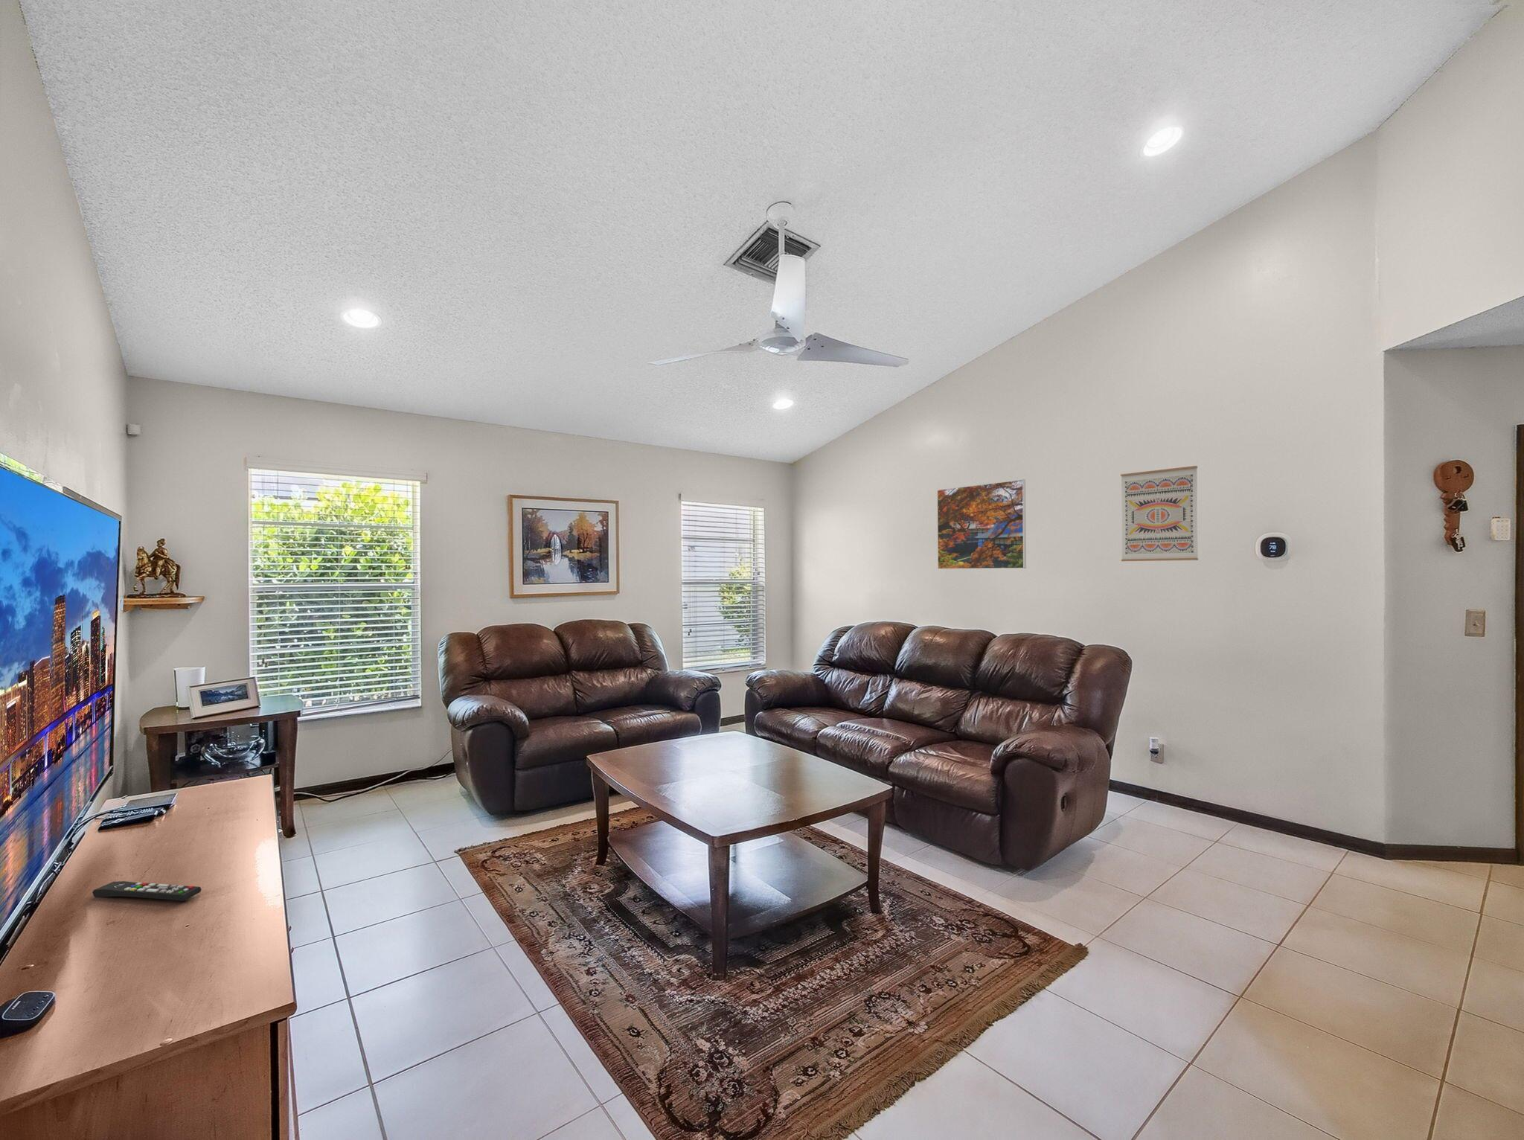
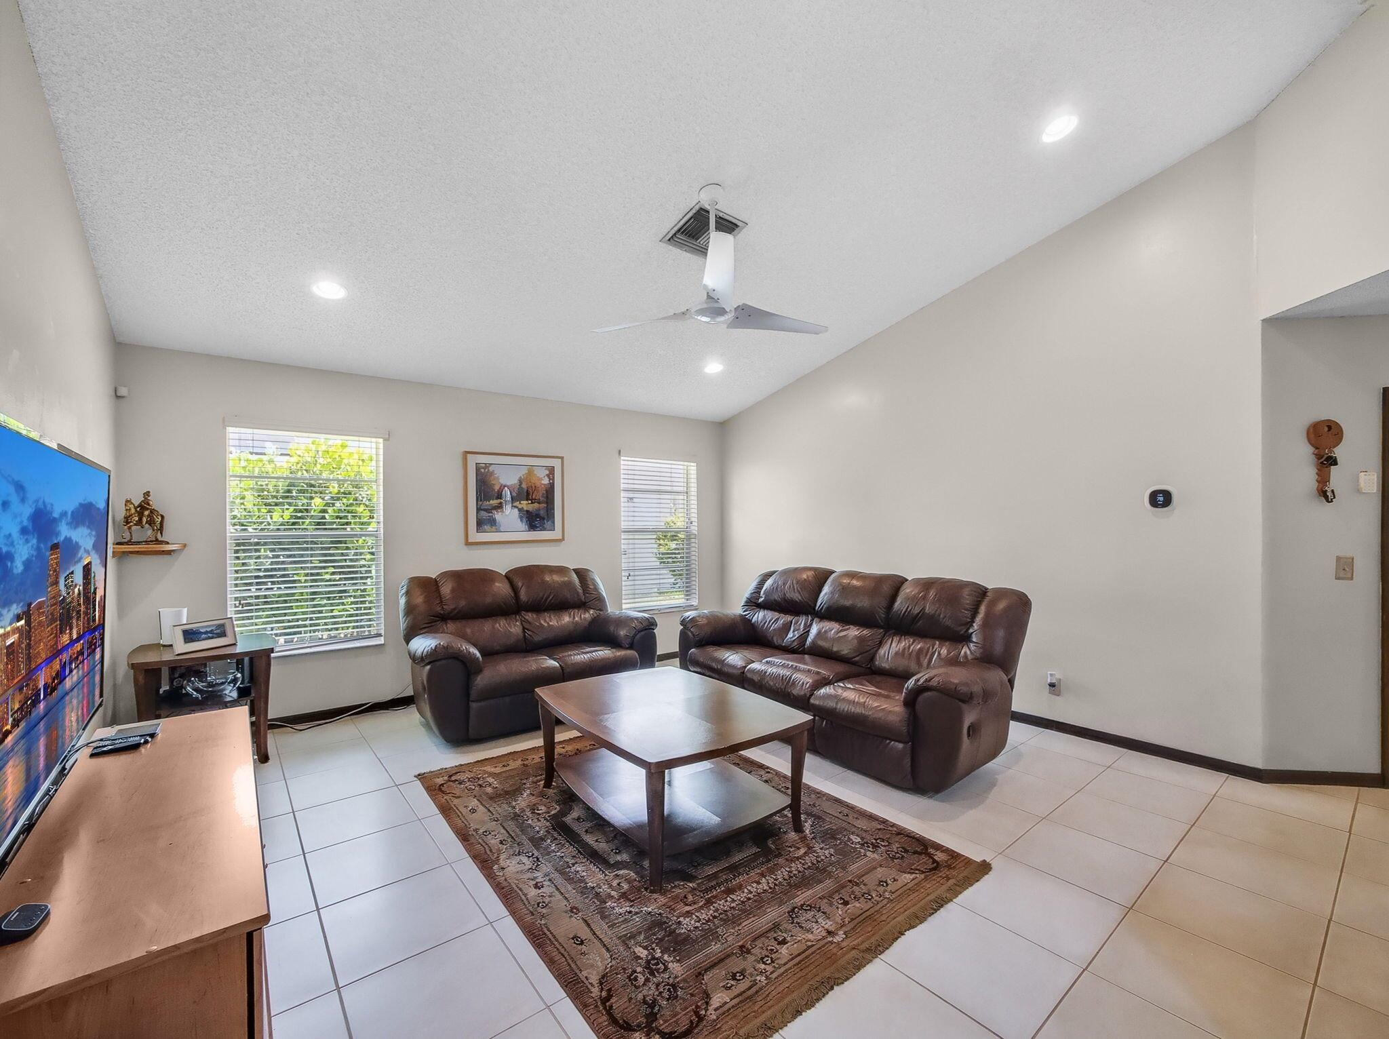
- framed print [936,479,1027,570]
- remote control [91,880,201,902]
- wall art [1119,465,1198,562]
